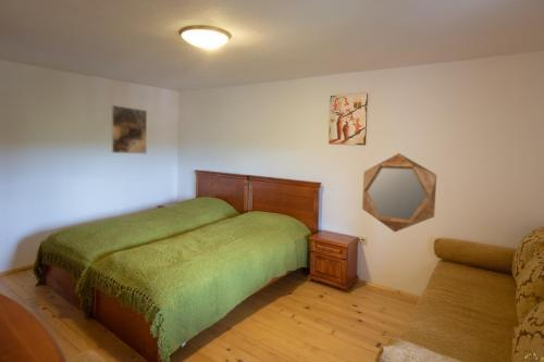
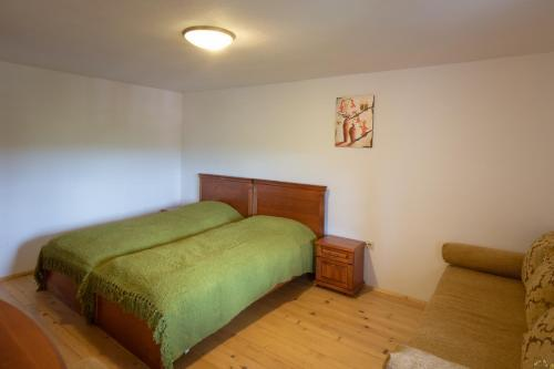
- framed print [110,104,148,155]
- home mirror [361,152,437,233]
